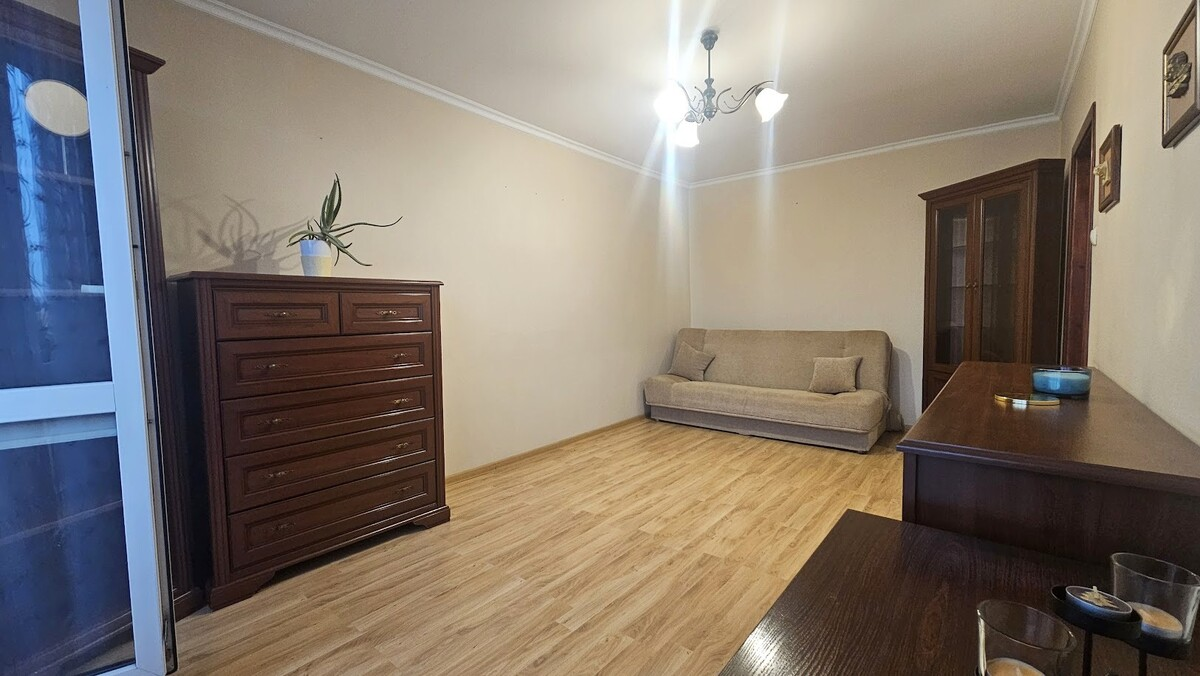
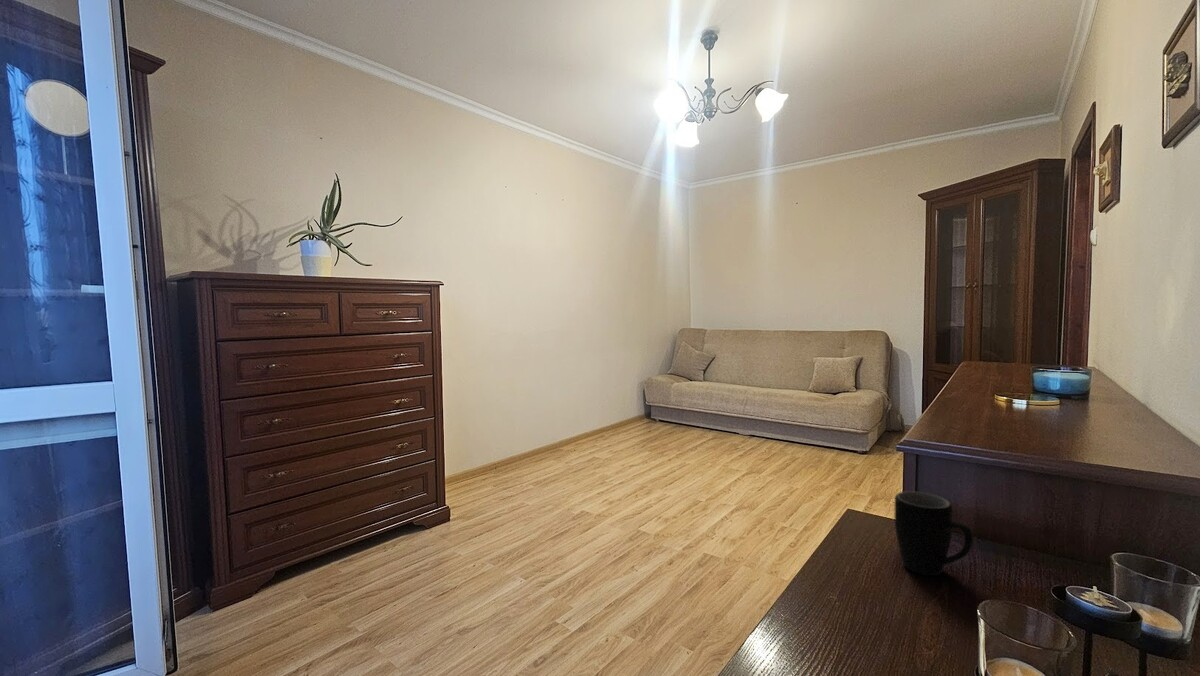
+ mug [894,490,974,577]
